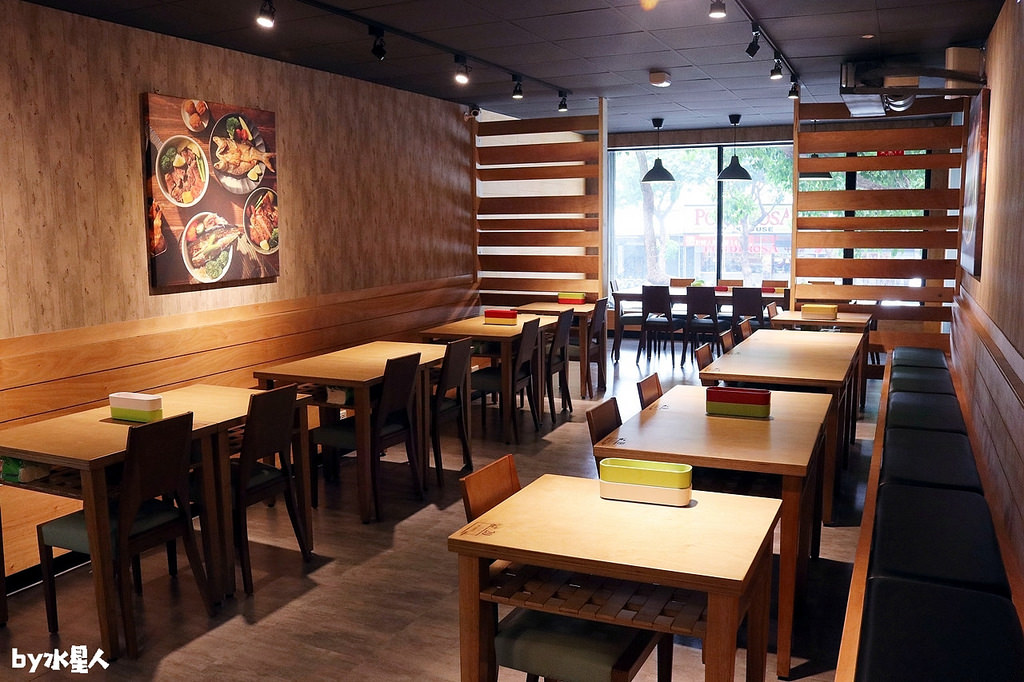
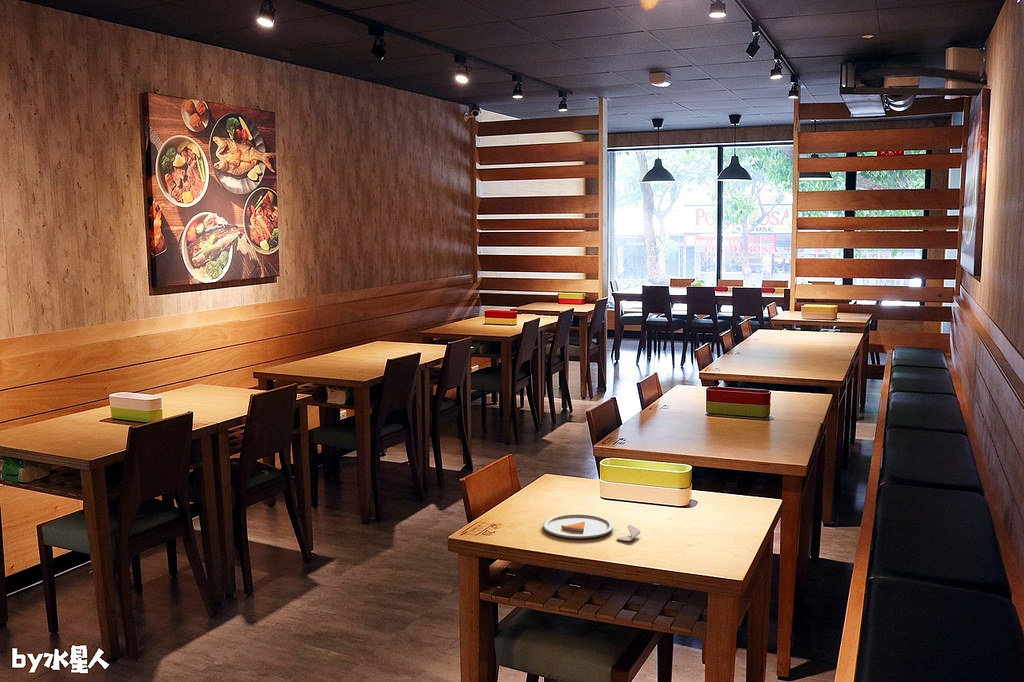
+ dinner plate [542,513,642,542]
